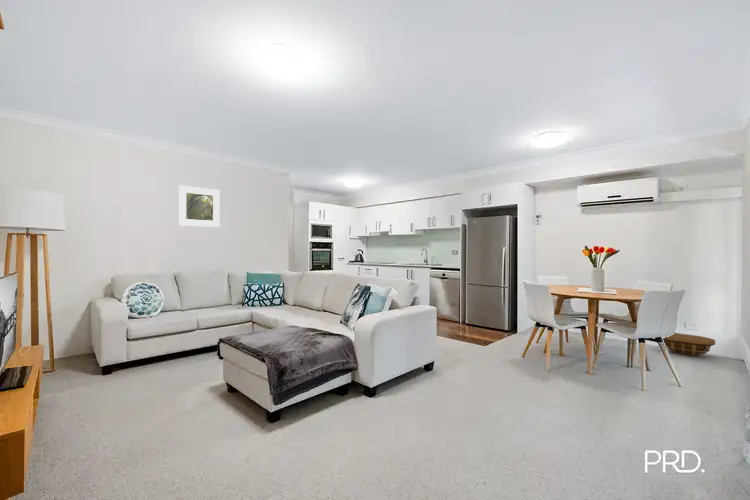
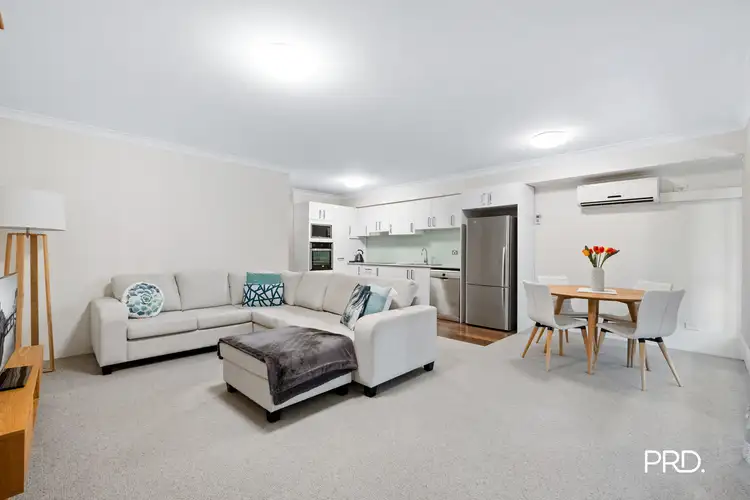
- basket [662,332,716,357]
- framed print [178,184,221,228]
